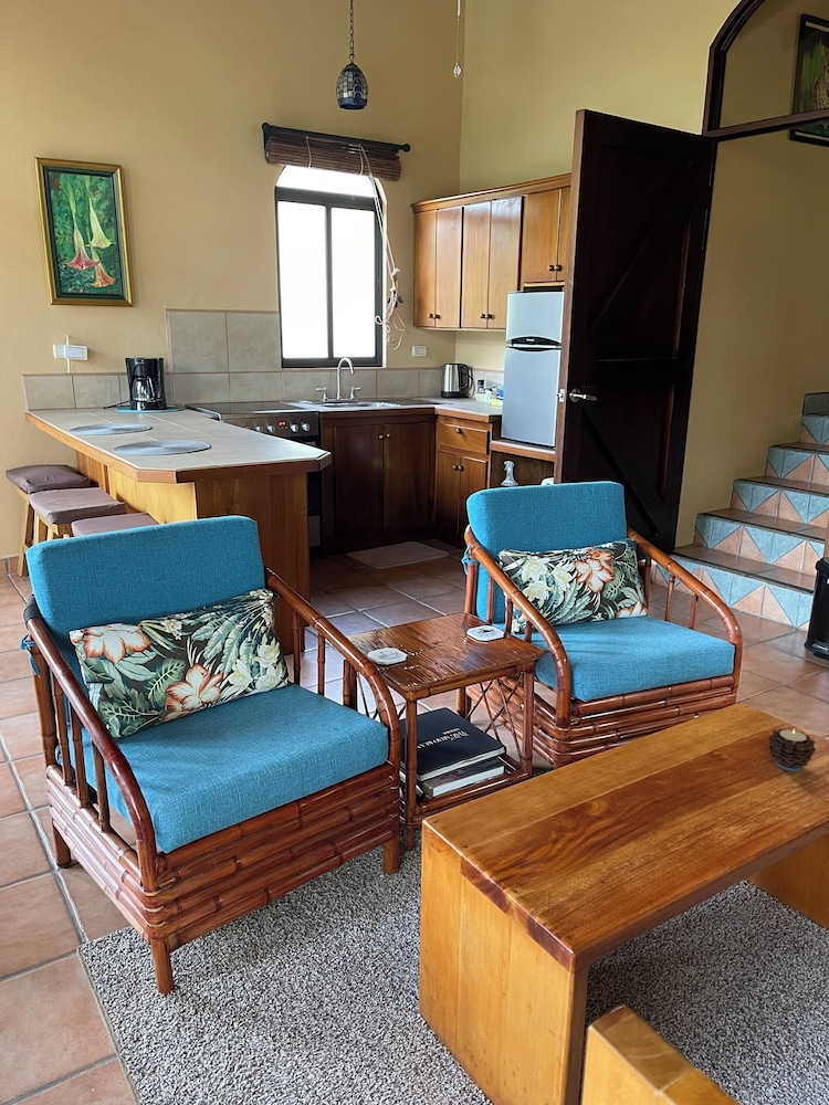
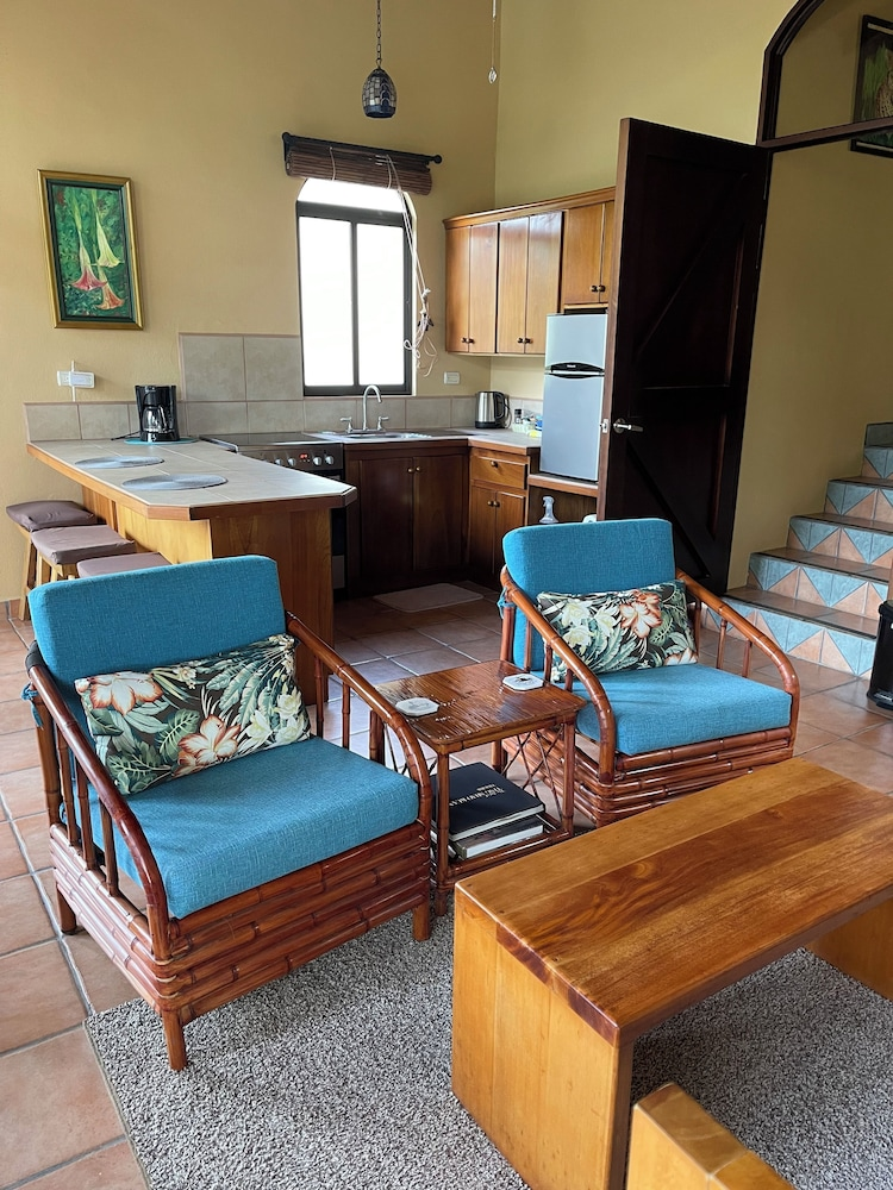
- candle [767,728,817,772]
